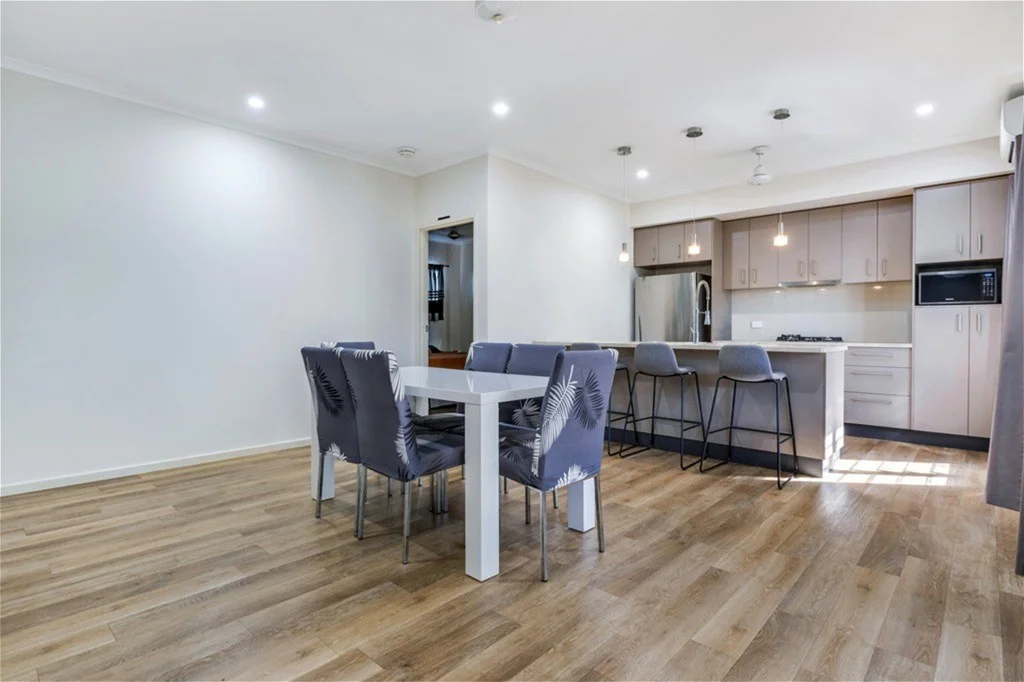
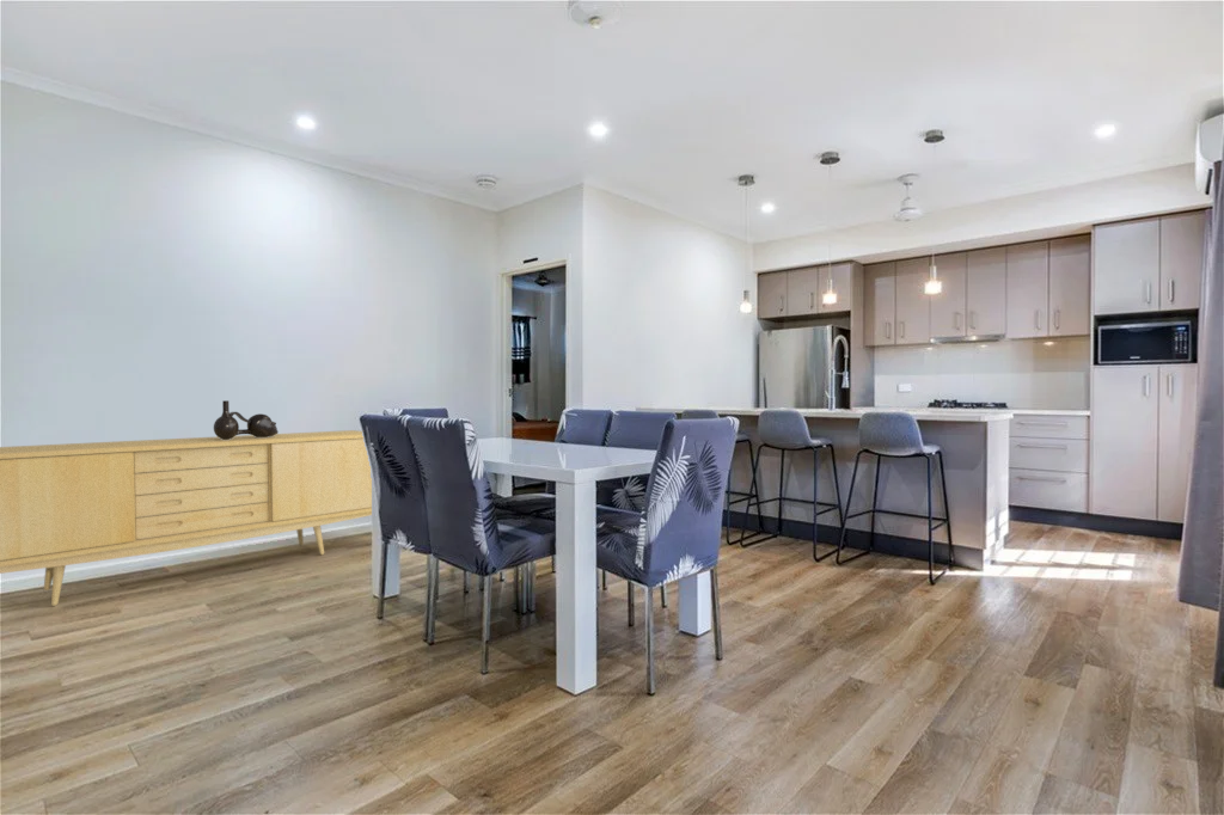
+ sideboard [0,429,373,607]
+ decorative vase [213,399,280,440]
